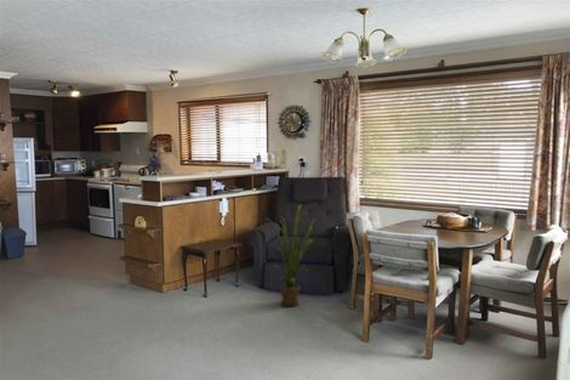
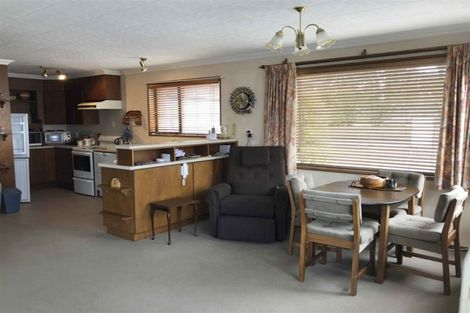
- house plant [264,204,318,307]
